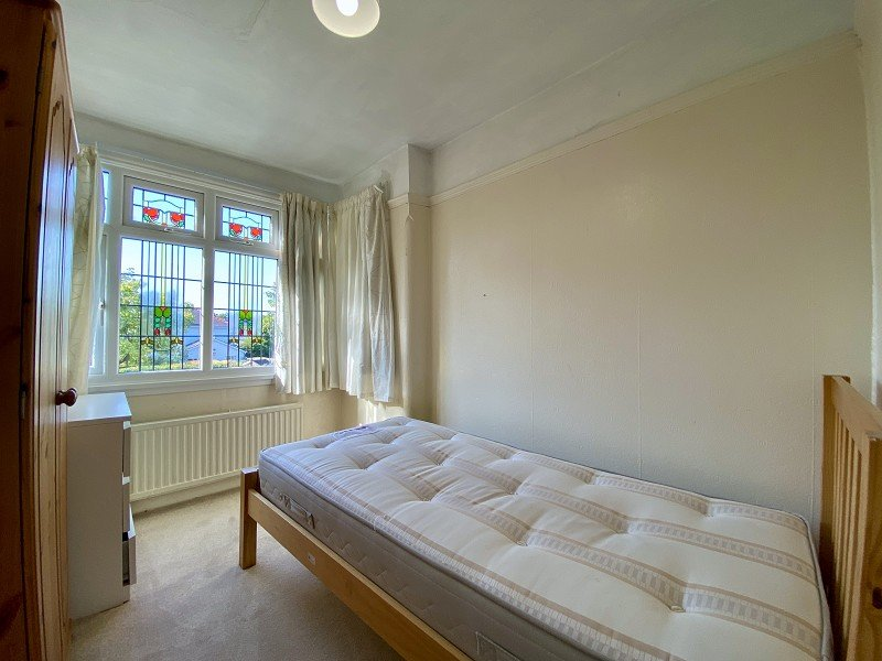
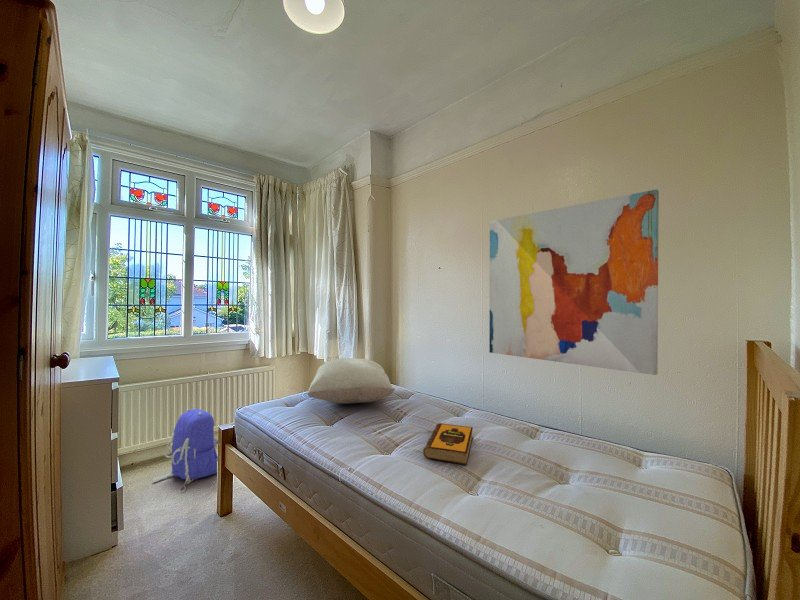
+ hardback book [422,422,474,466]
+ backpack [151,407,219,494]
+ pillow [306,357,396,405]
+ wall art [488,188,660,376]
